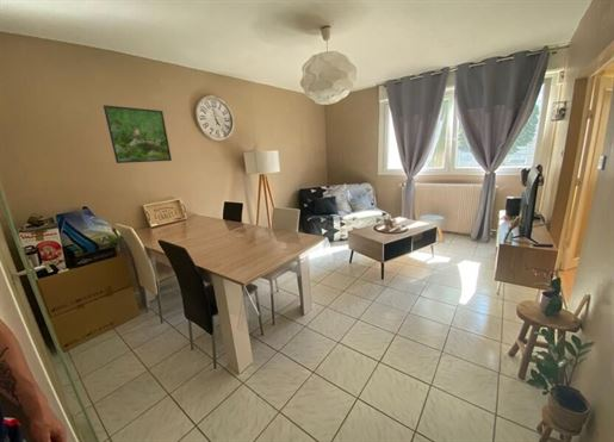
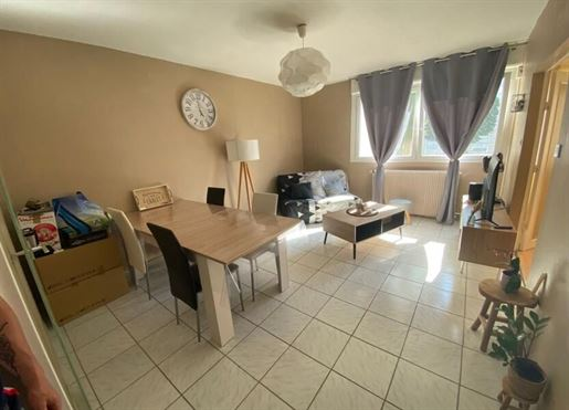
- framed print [103,104,173,164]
